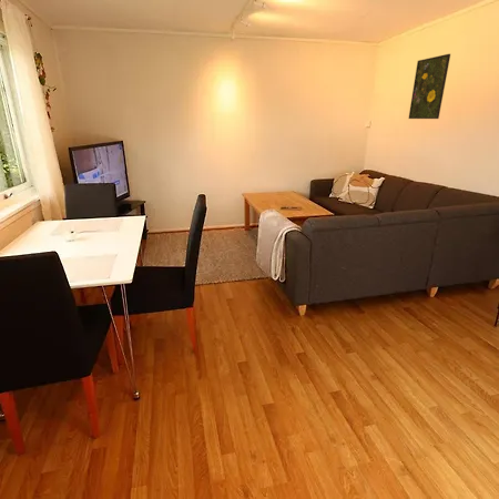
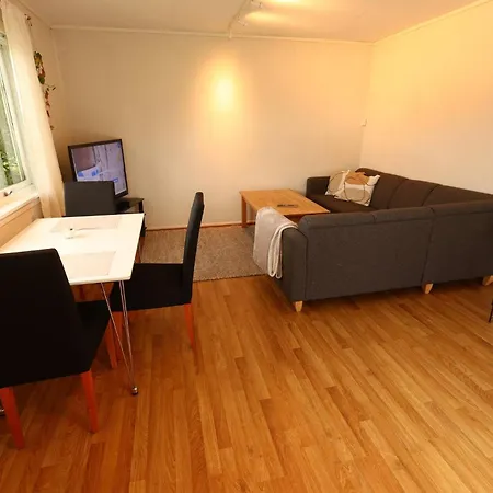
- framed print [408,53,451,120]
